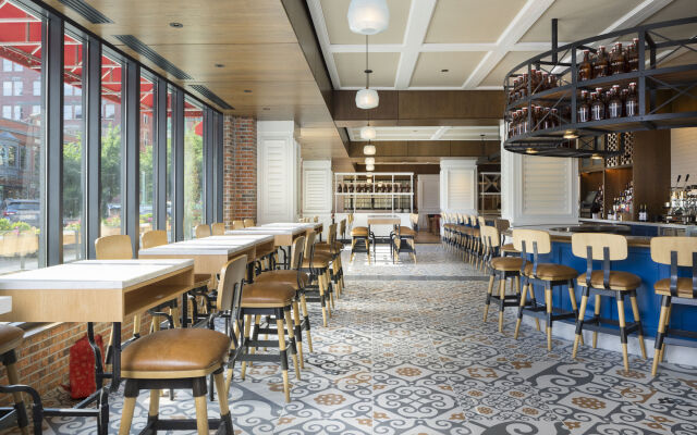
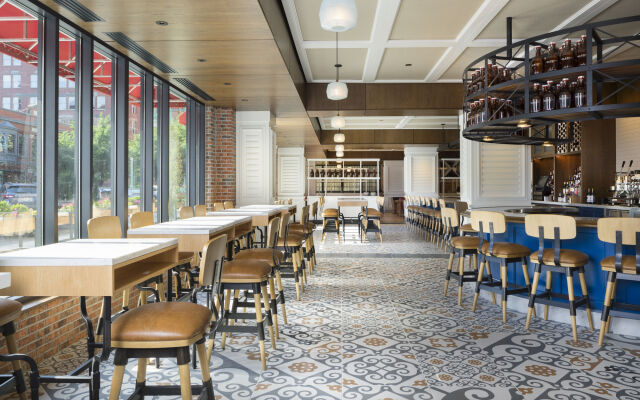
- backpack [58,331,107,399]
